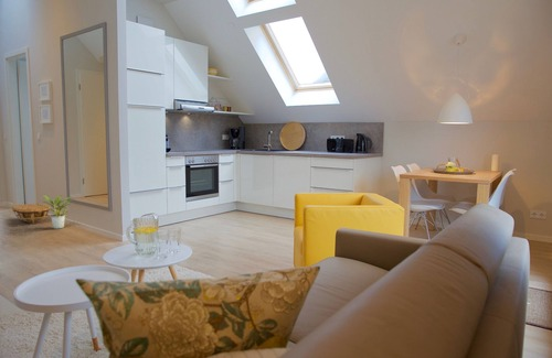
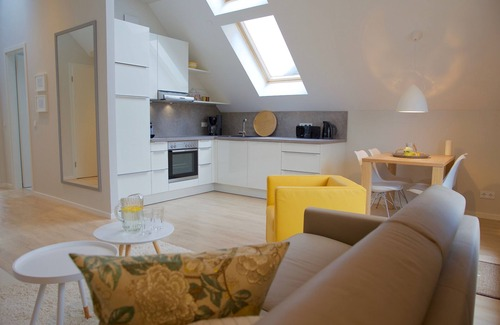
- potted plant [35,194,73,230]
- basket [11,203,52,225]
